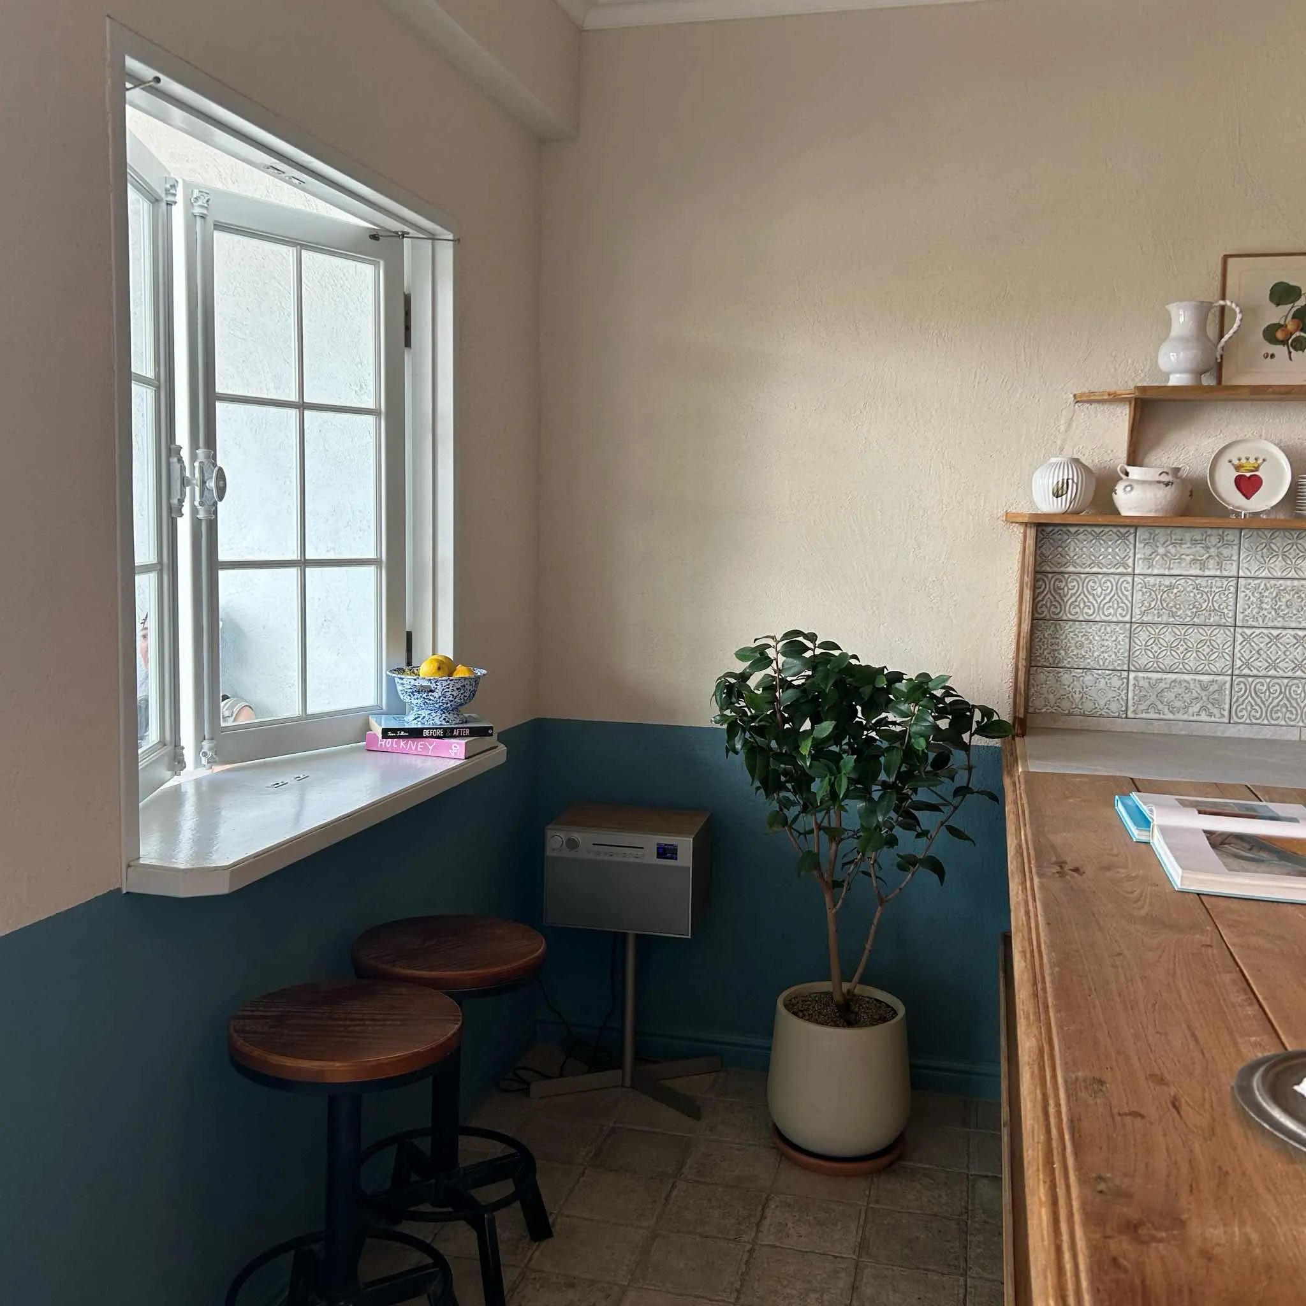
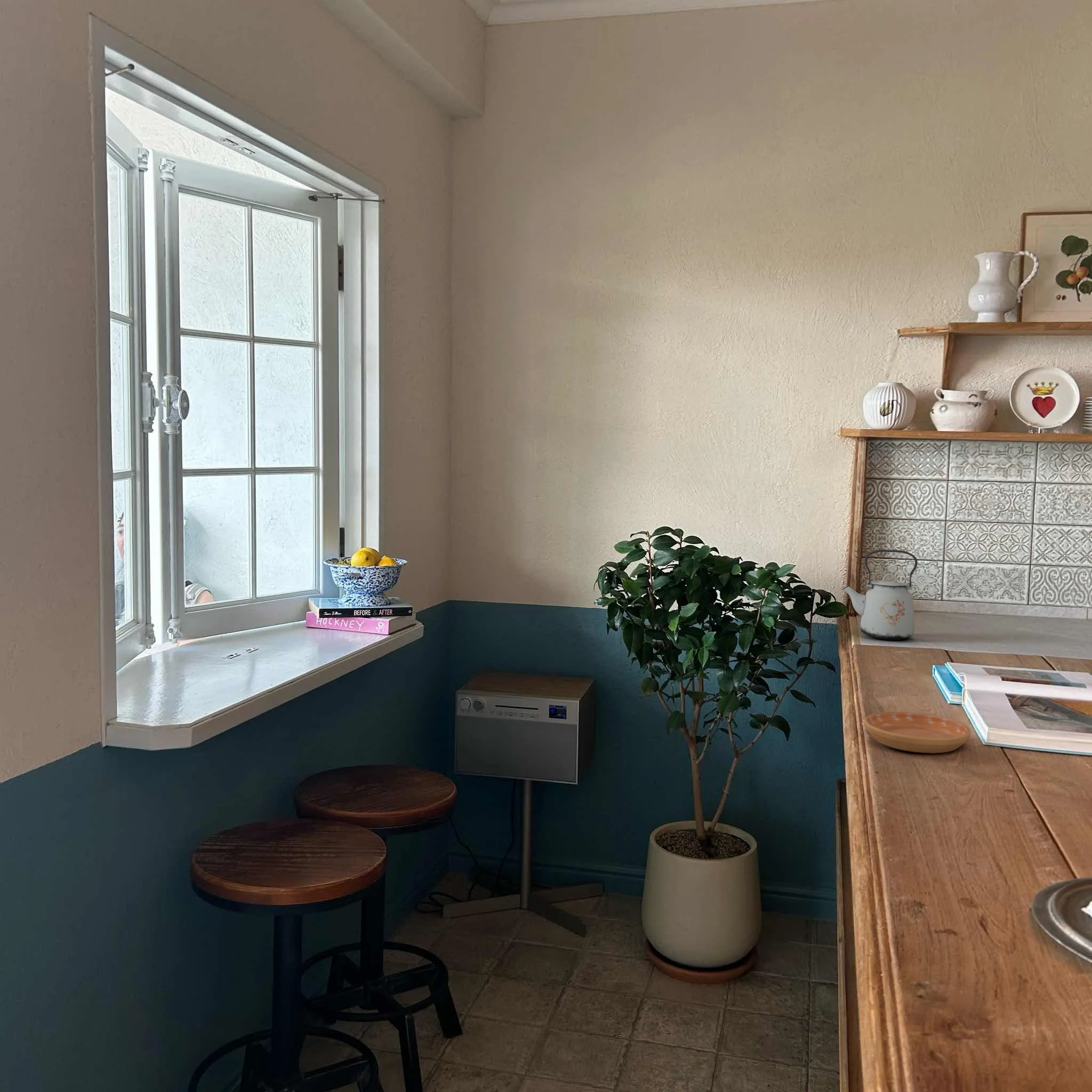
+ saucer [863,711,971,754]
+ kettle [841,549,918,640]
